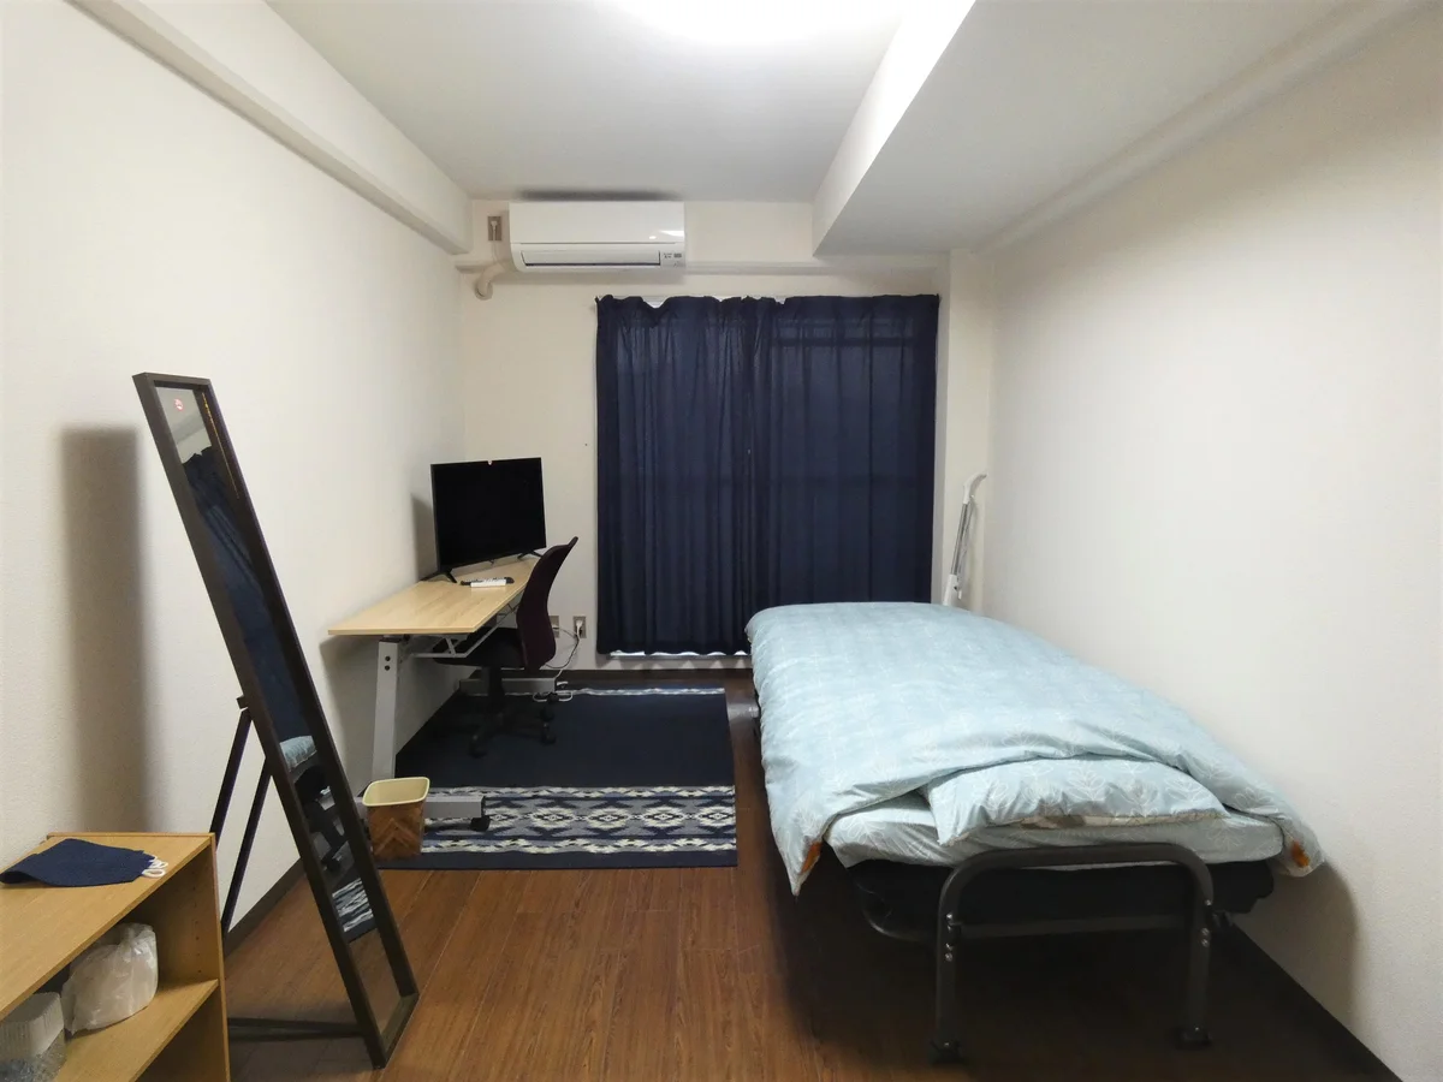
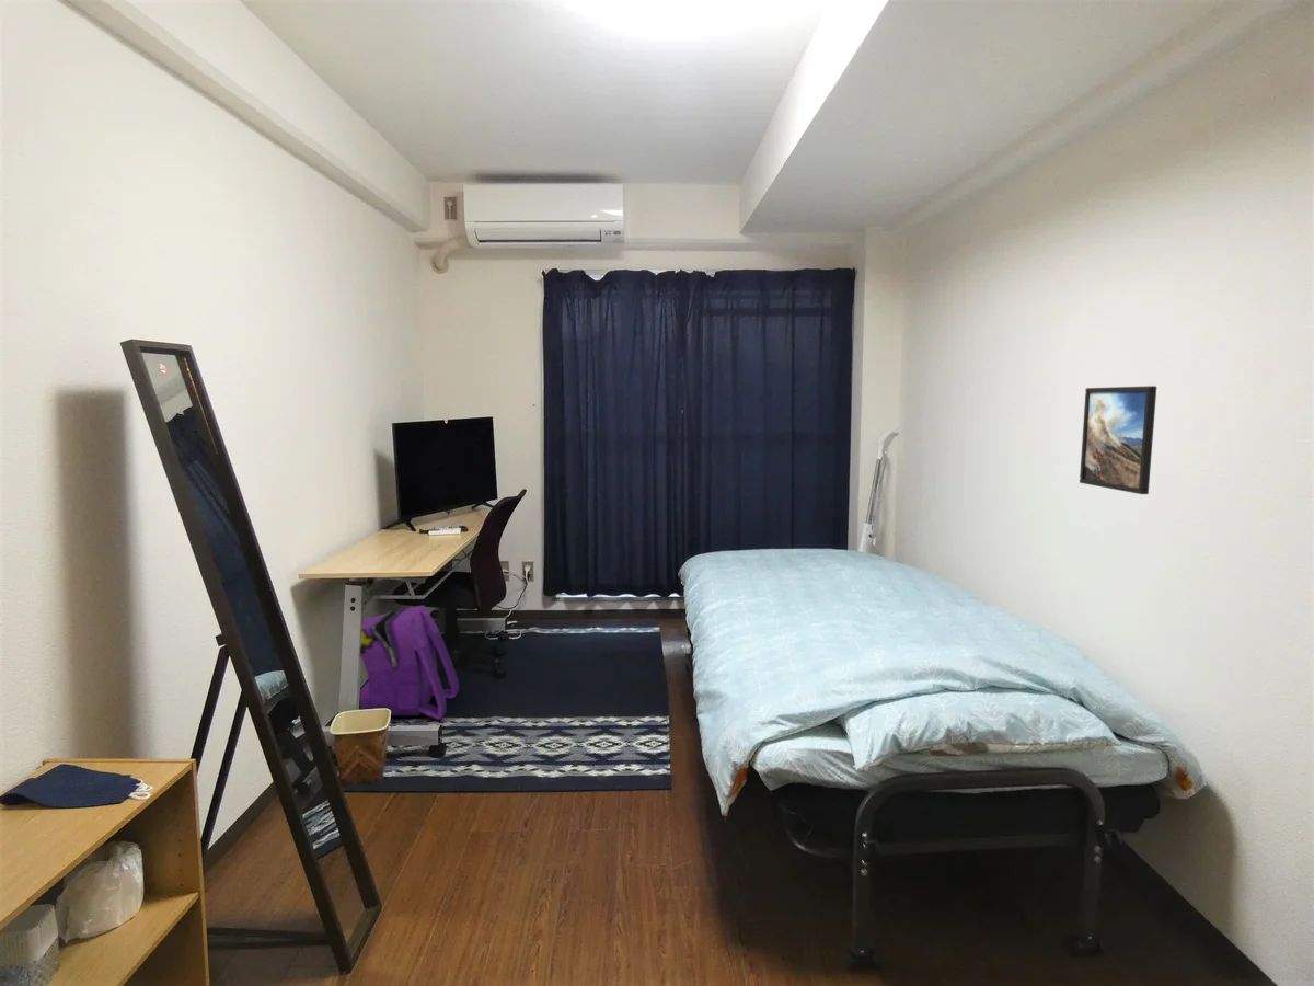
+ backpack [359,605,460,721]
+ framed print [1079,385,1157,495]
